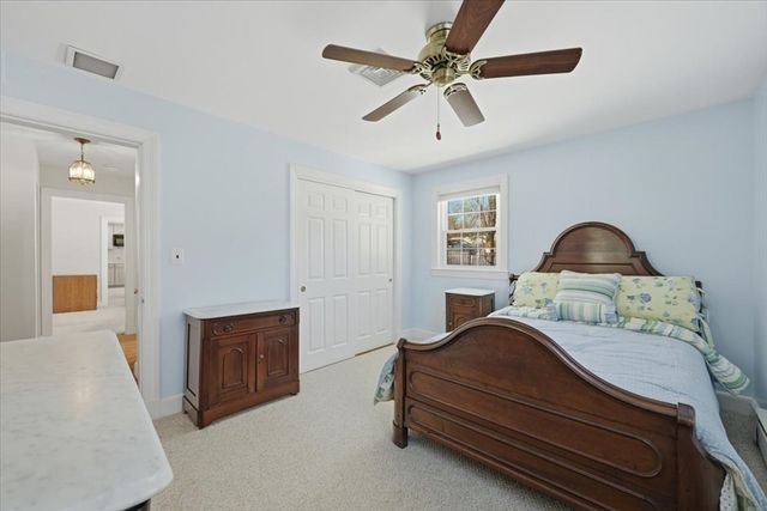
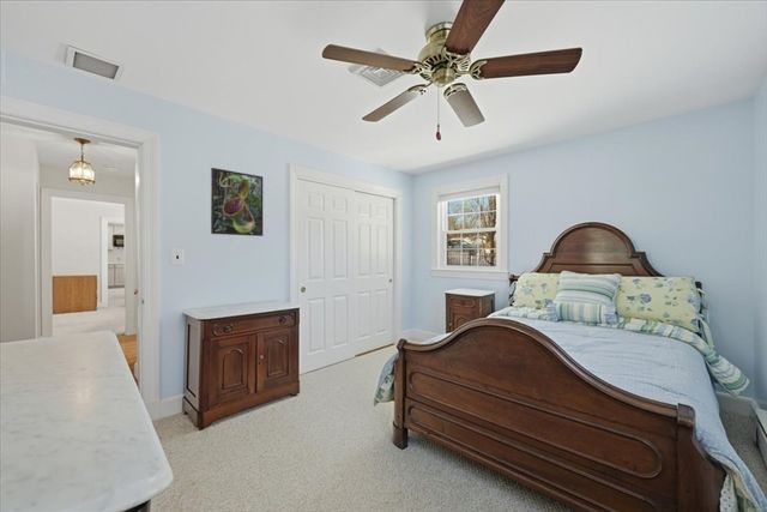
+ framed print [210,167,264,237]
